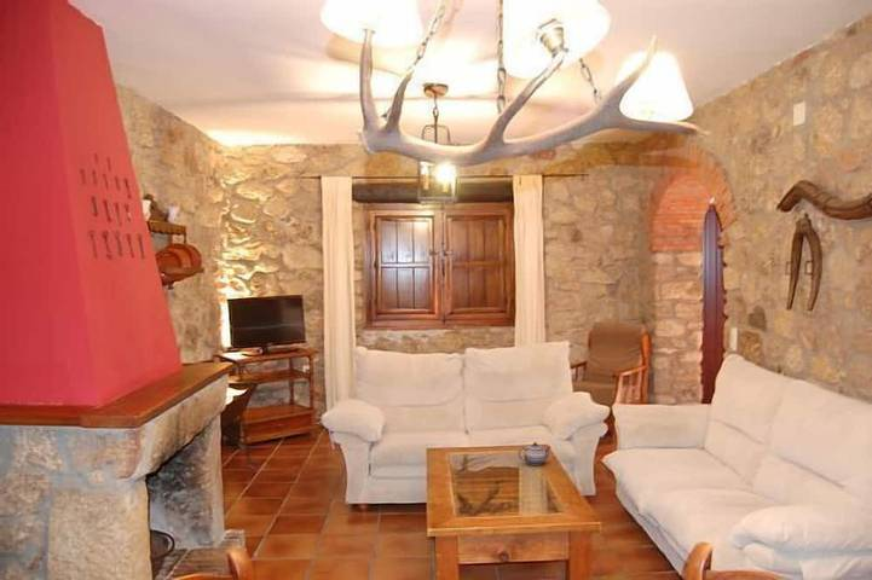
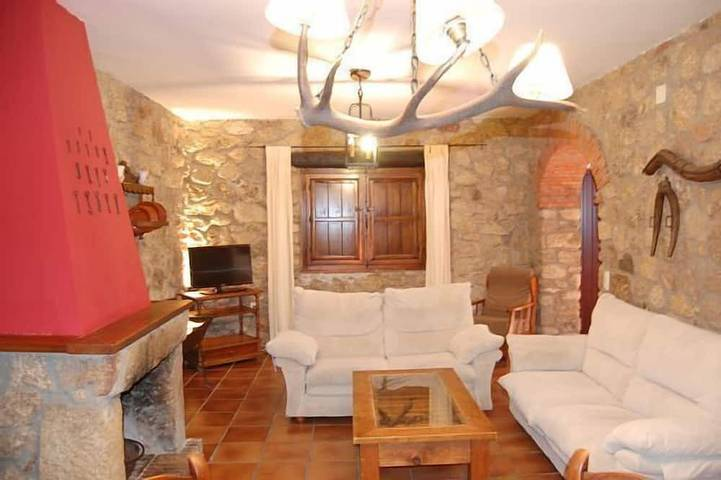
- teapot [518,441,552,466]
